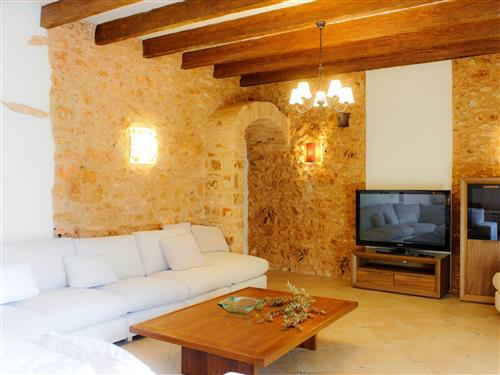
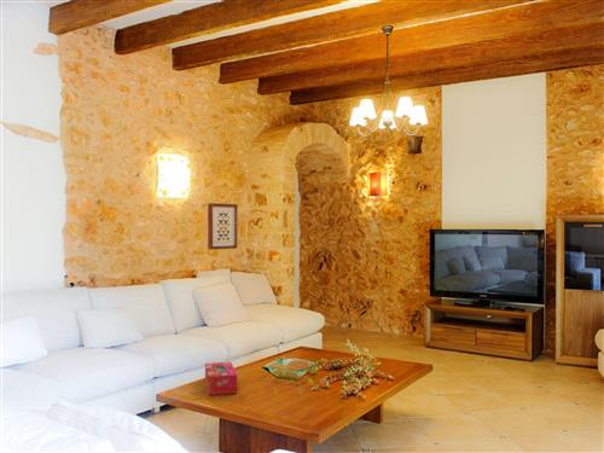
+ tissue box [204,361,238,396]
+ wall art [207,202,239,251]
